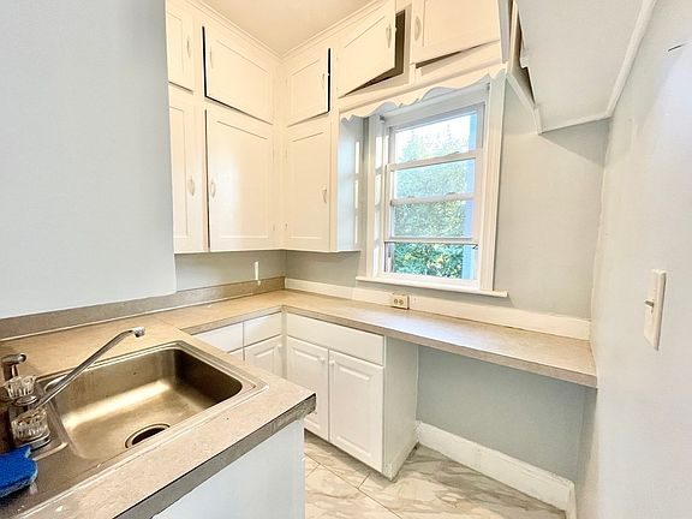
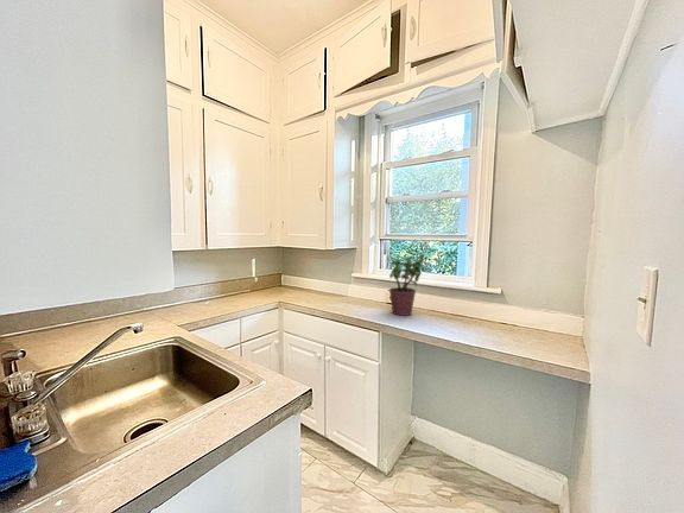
+ potted plant [388,254,428,317]
